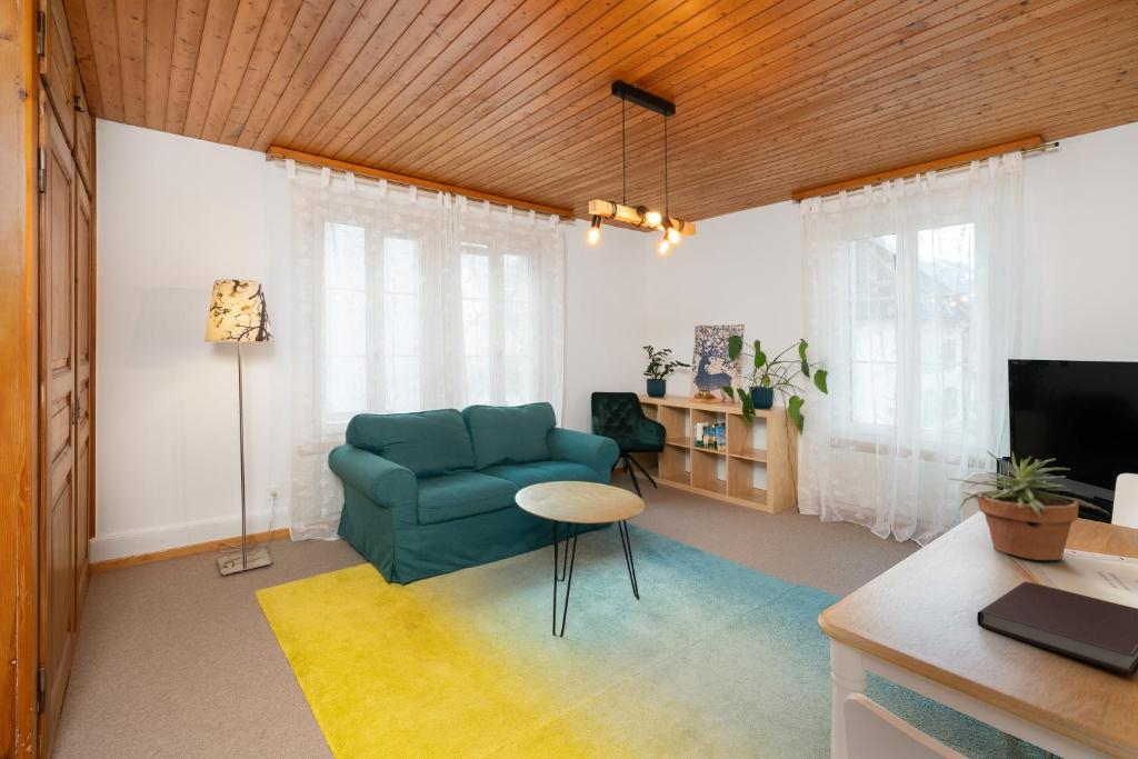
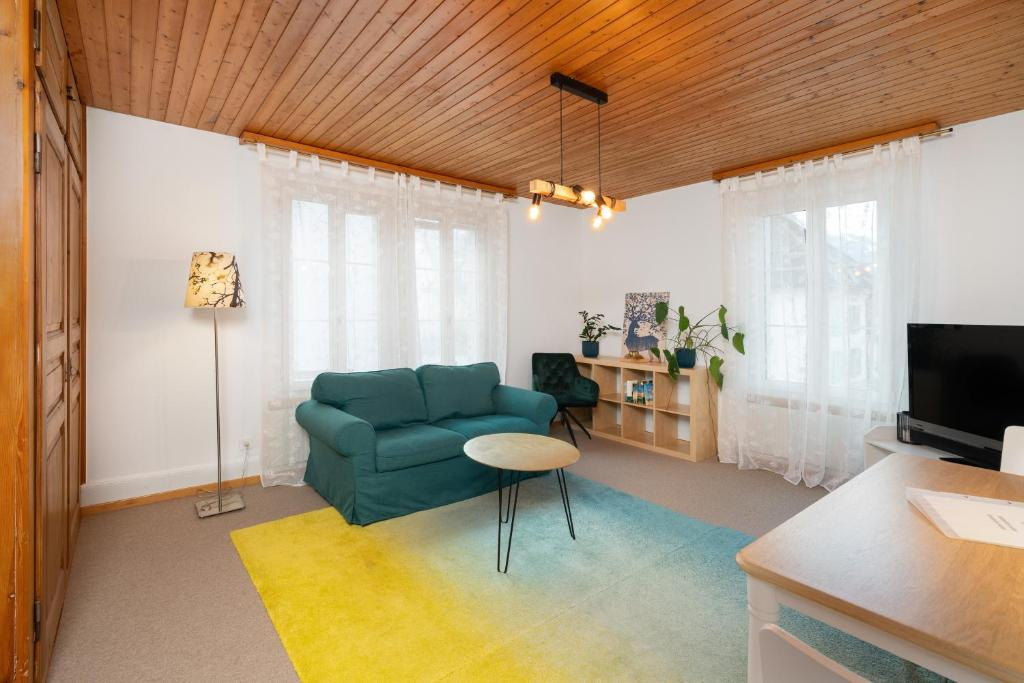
- potted plant [948,450,1112,562]
- notebook [976,581,1138,677]
